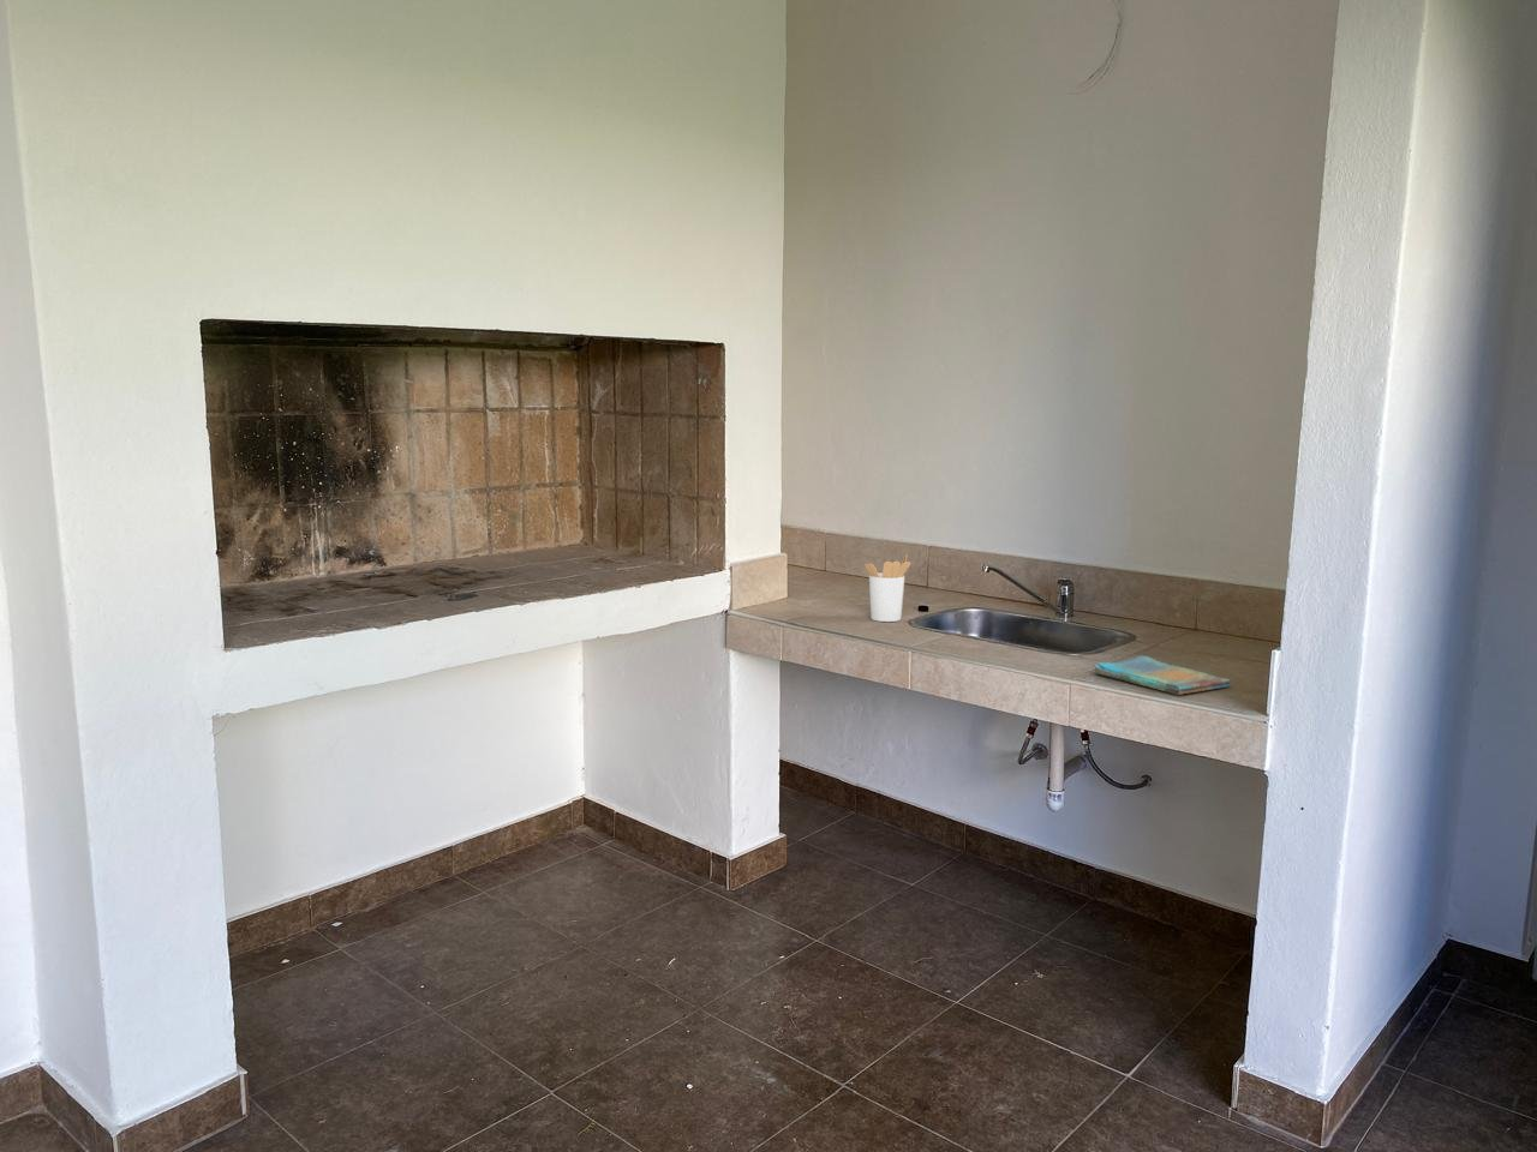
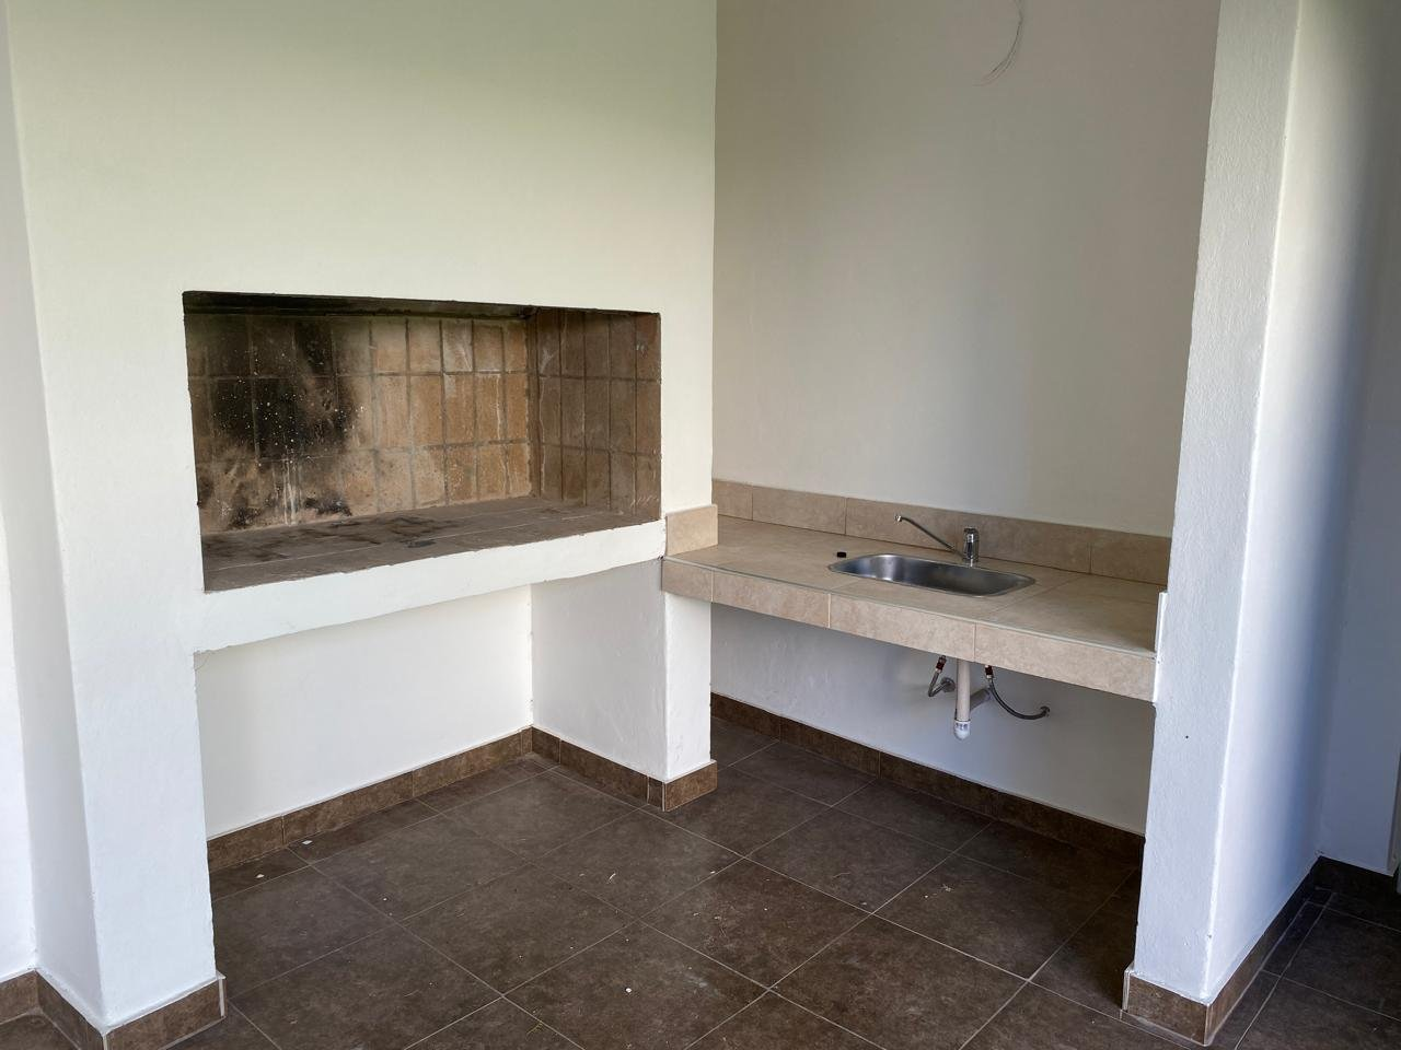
- utensil holder [863,553,911,623]
- dish towel [1092,655,1233,696]
